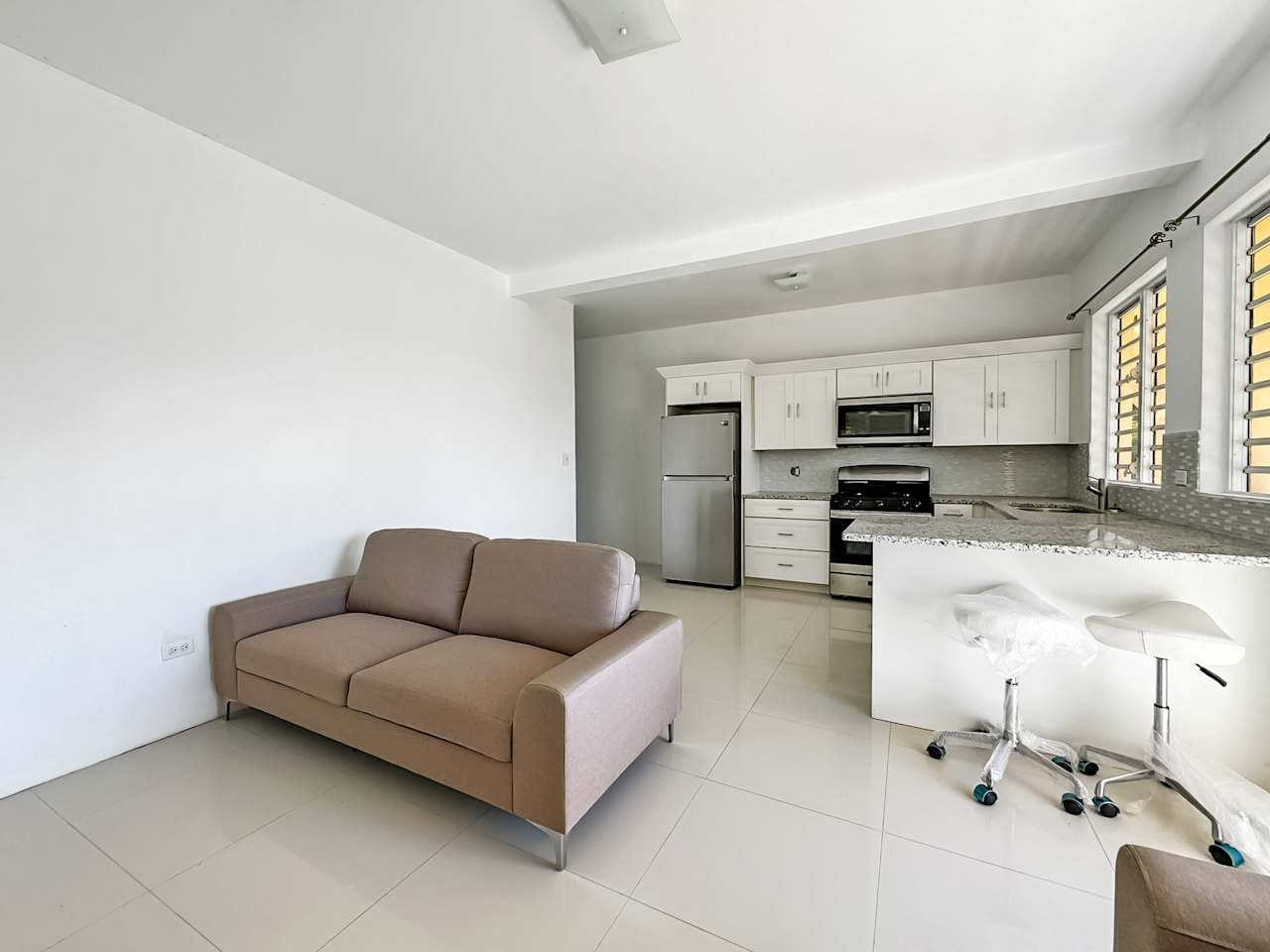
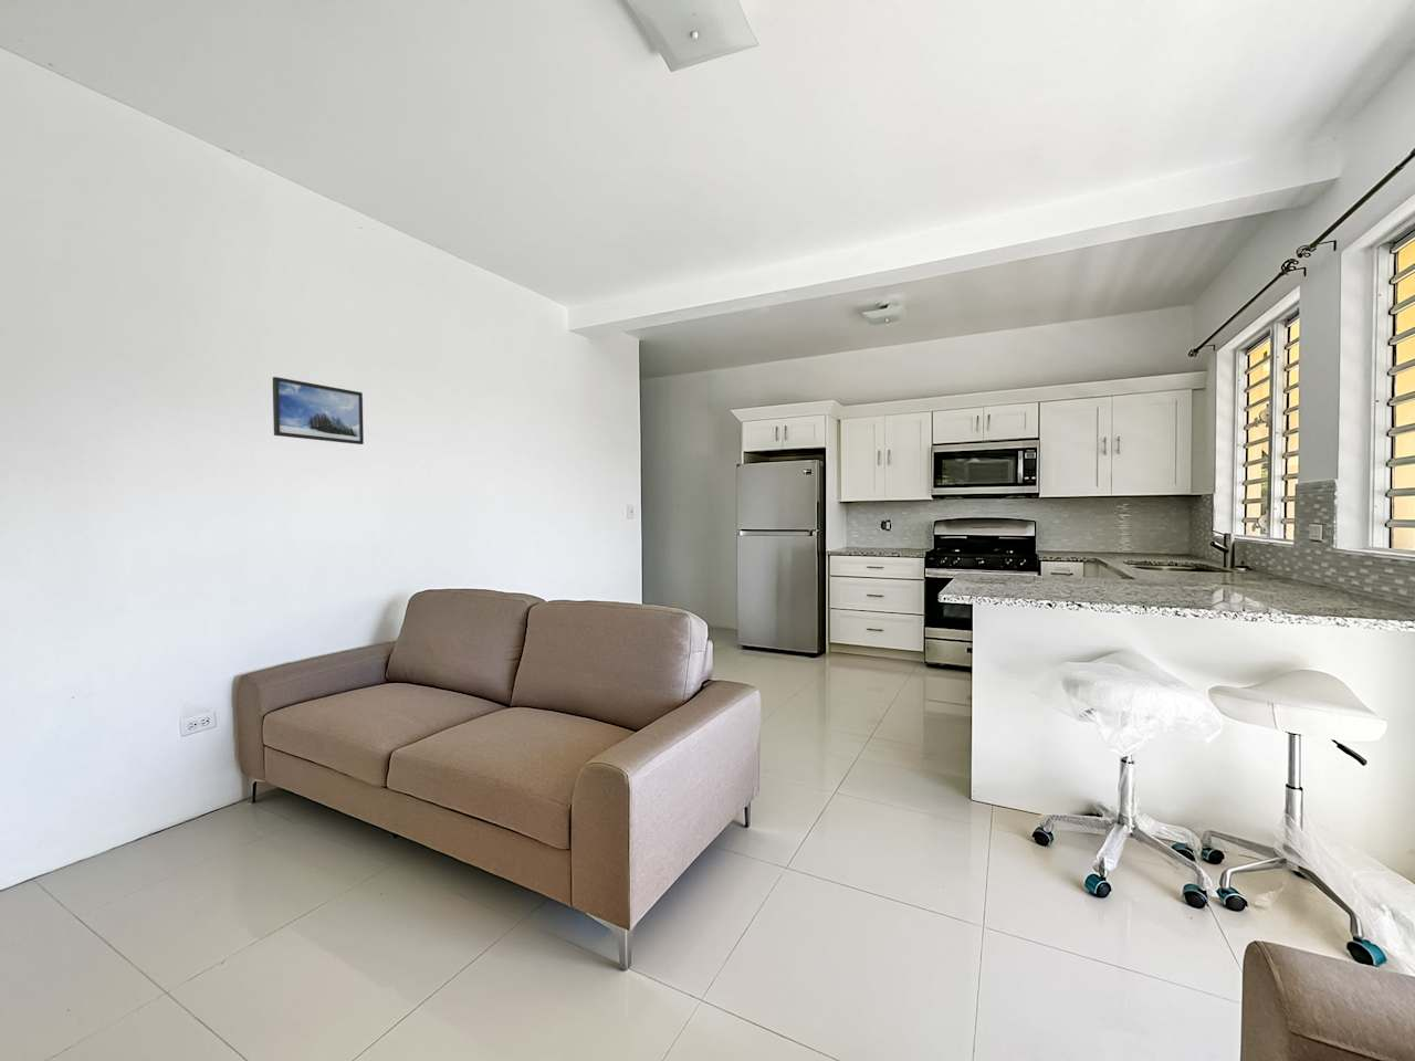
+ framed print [272,376,364,446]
